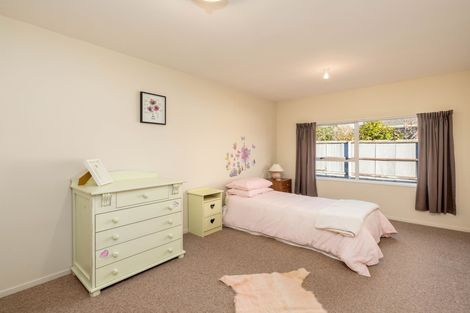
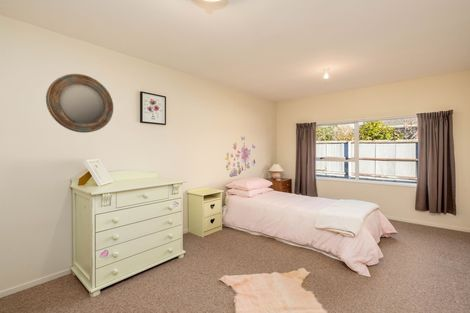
+ home mirror [45,73,114,134]
